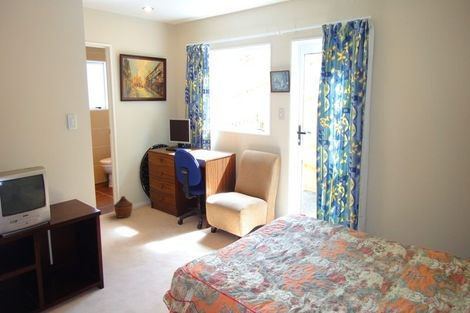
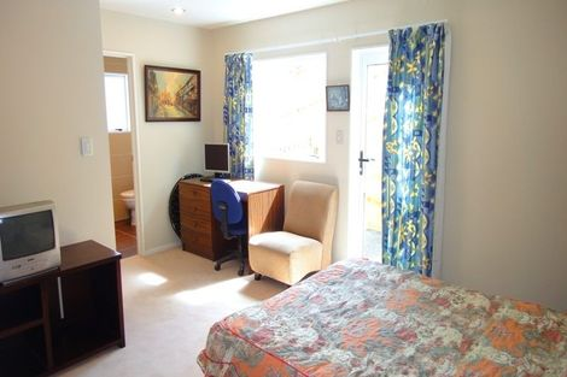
- woven basket [113,195,134,219]
